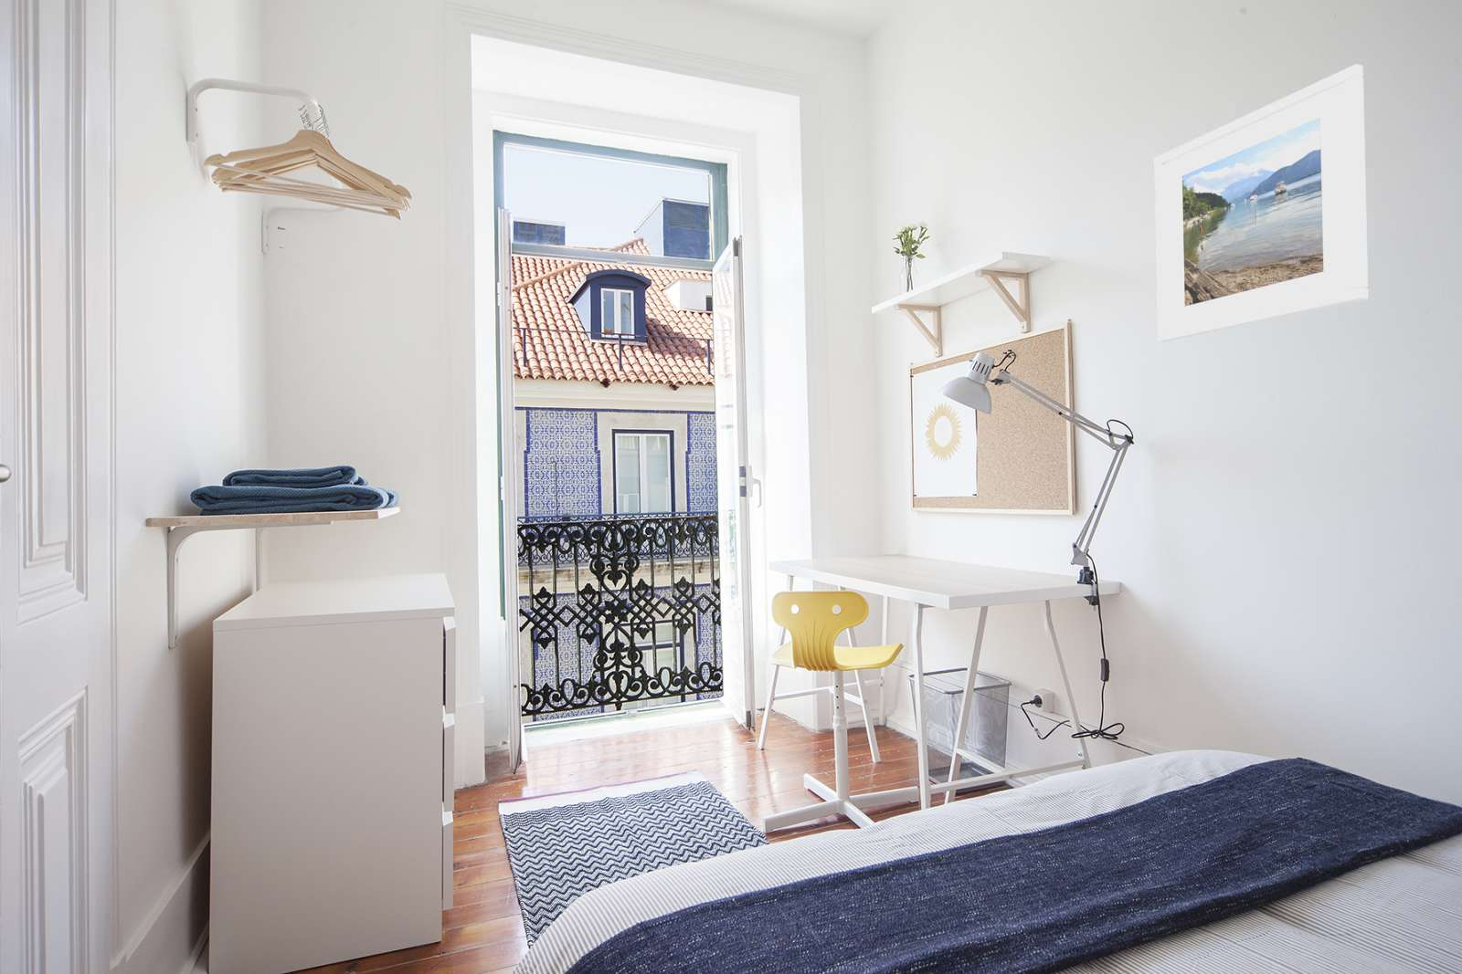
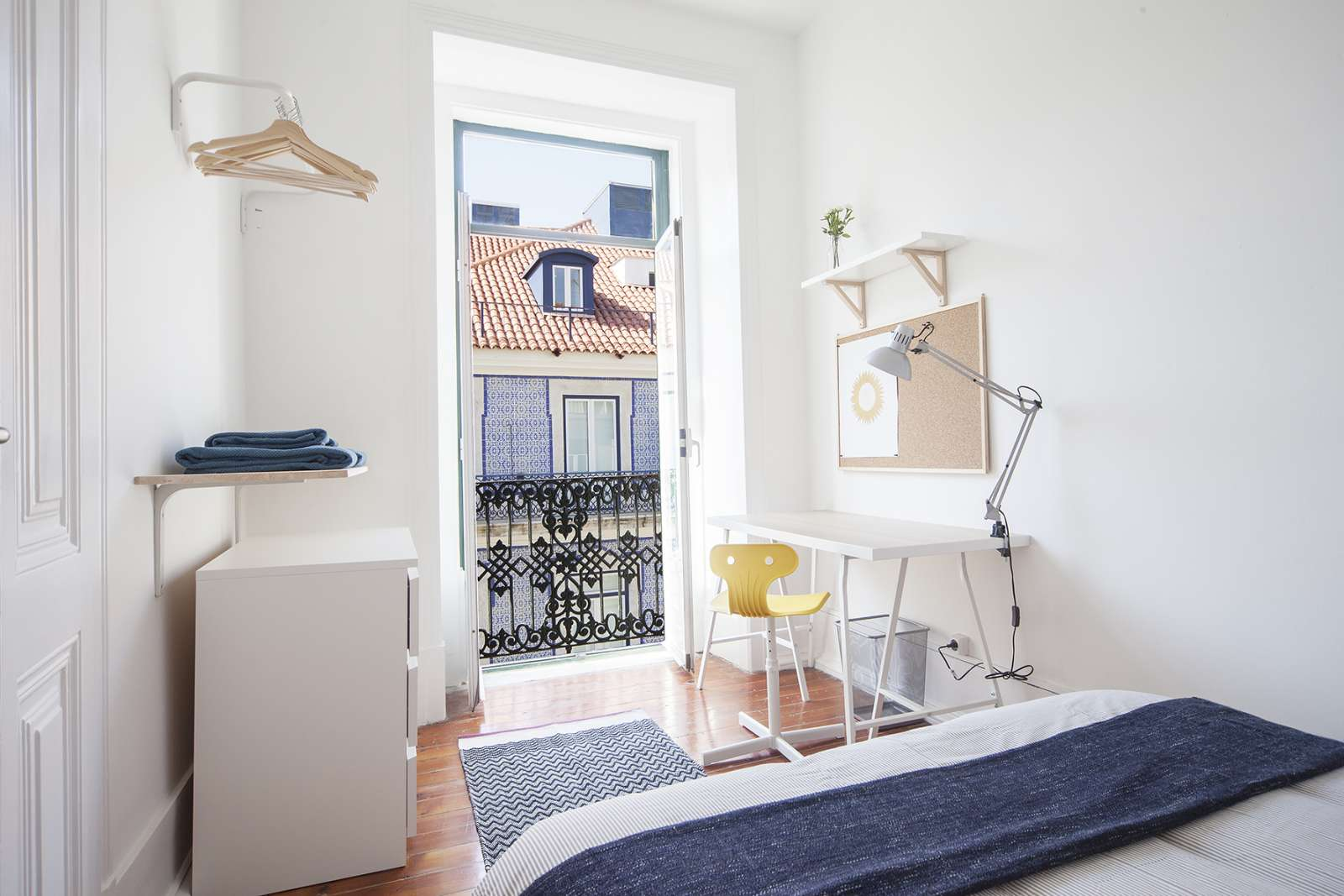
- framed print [1154,63,1368,344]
